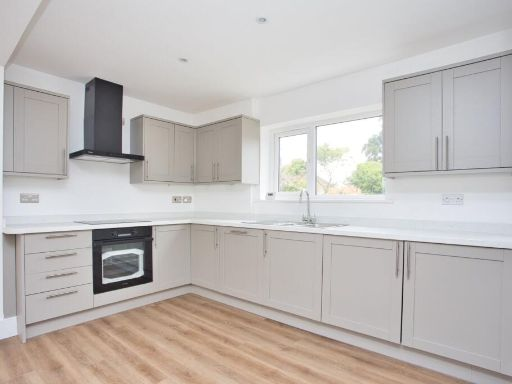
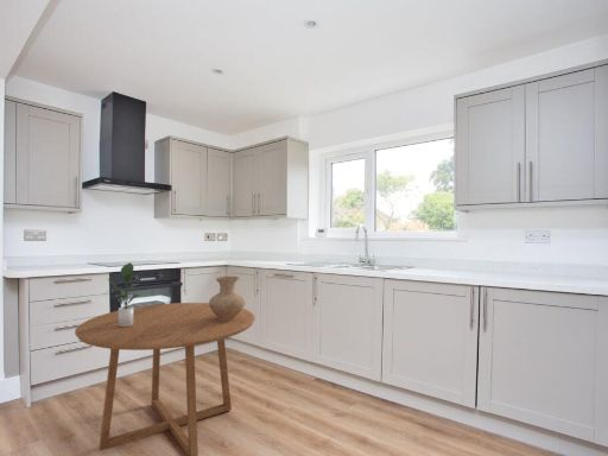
+ vase [208,276,246,321]
+ potted plant [107,261,140,328]
+ dining table [74,302,256,456]
